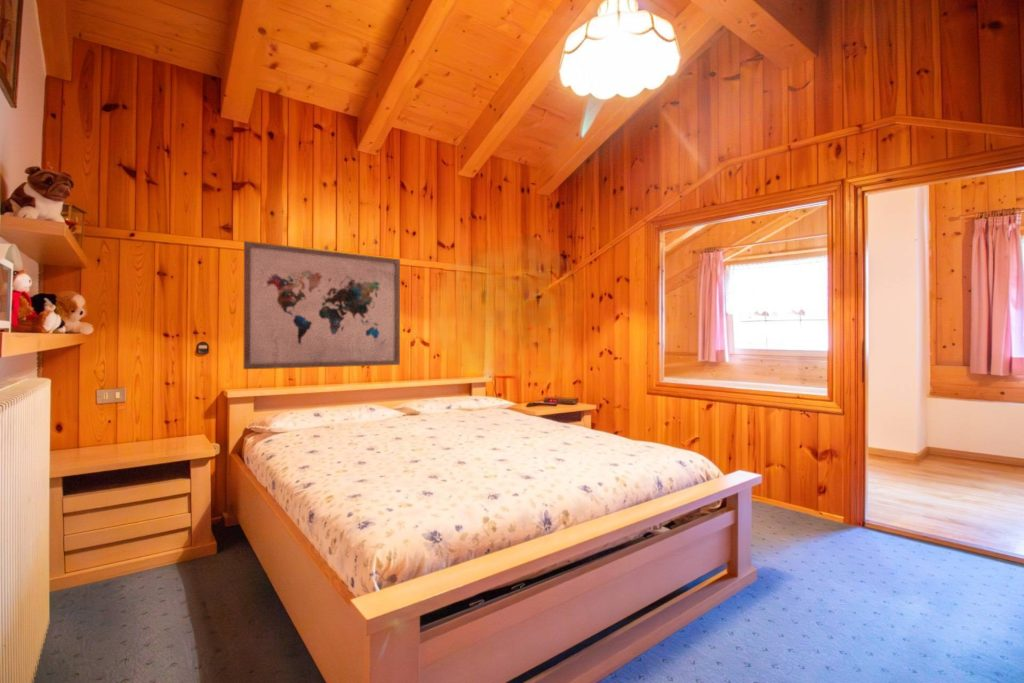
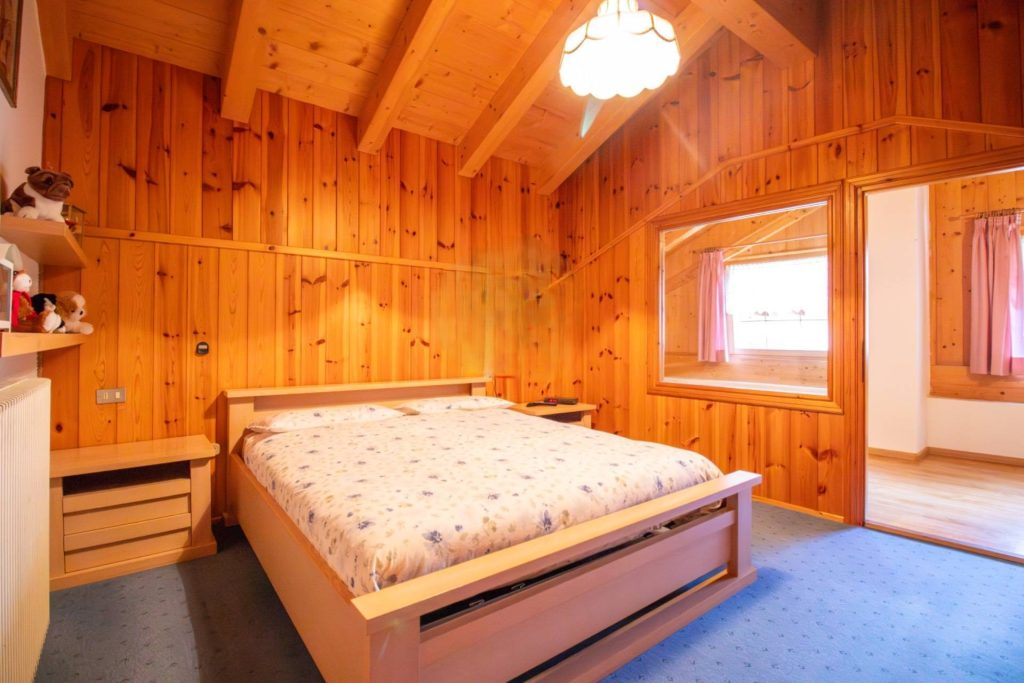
- wall art [242,240,401,370]
